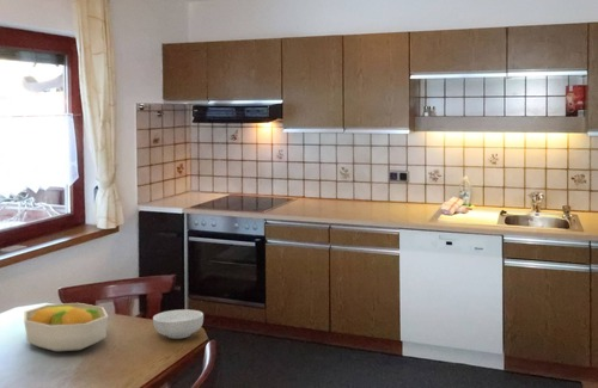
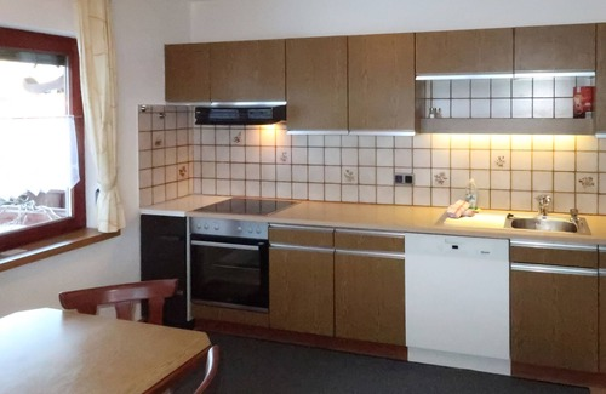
- cereal bowl [152,308,205,340]
- fruit bowl [23,302,109,352]
